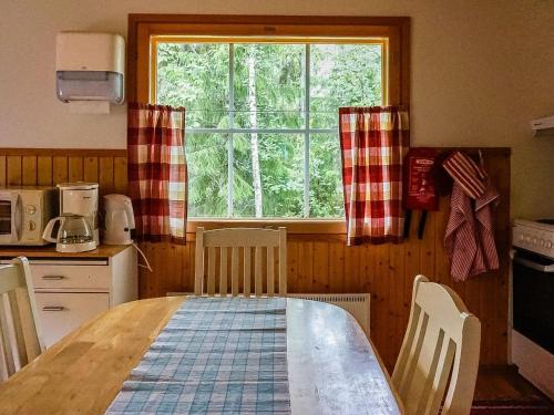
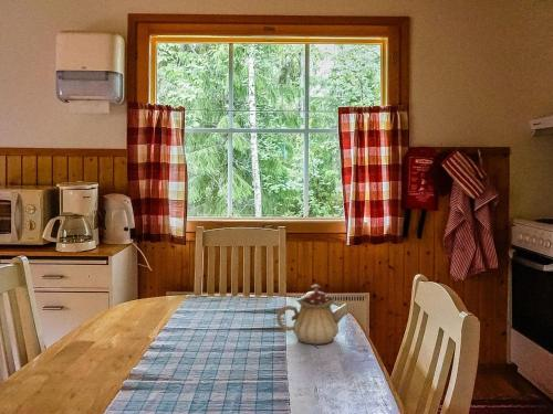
+ teapot [275,283,349,346]
